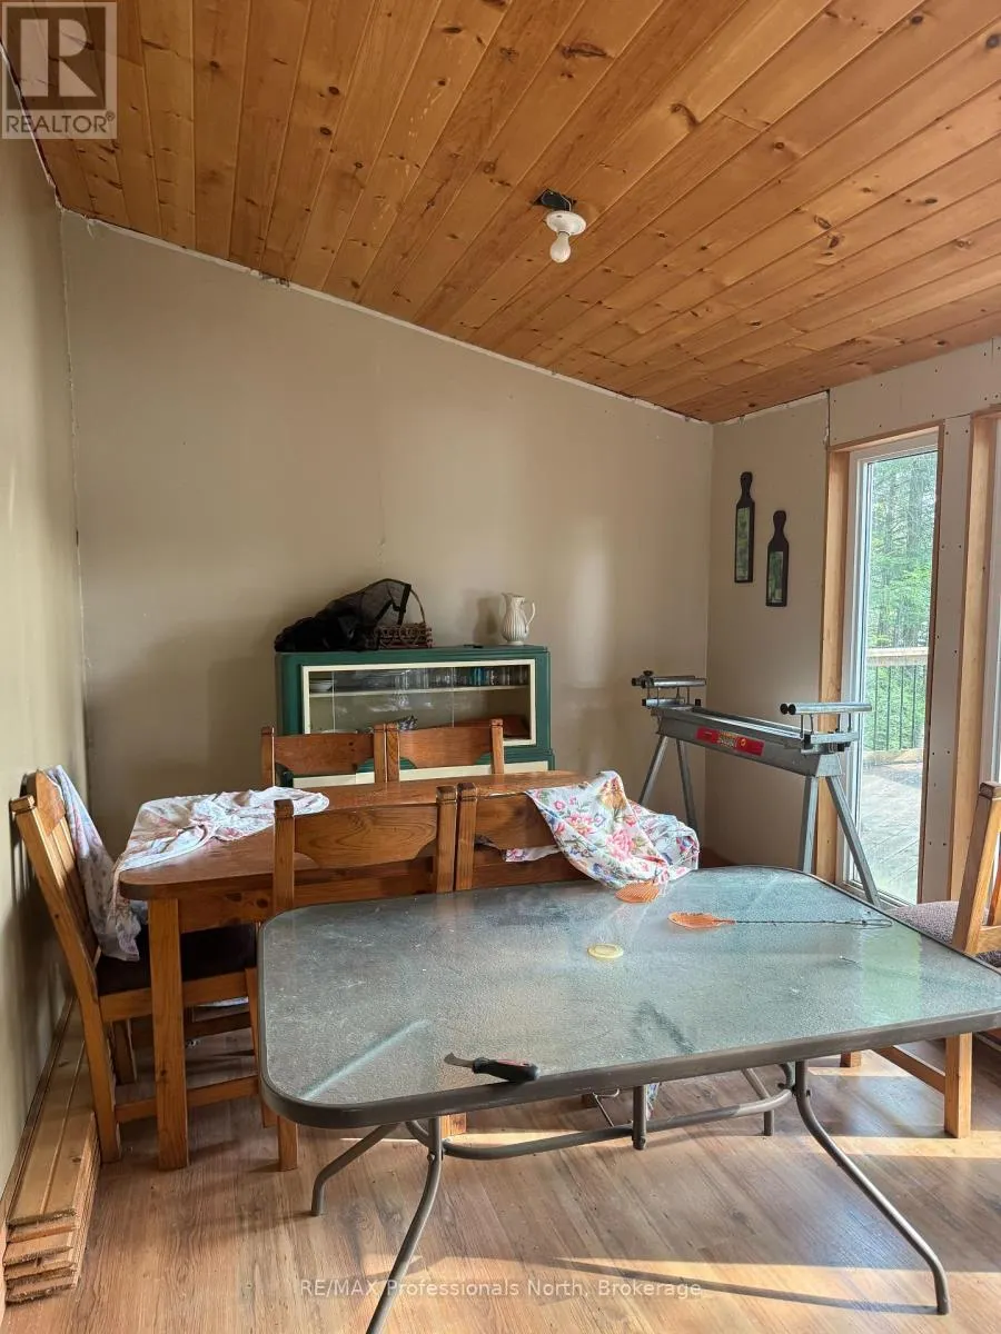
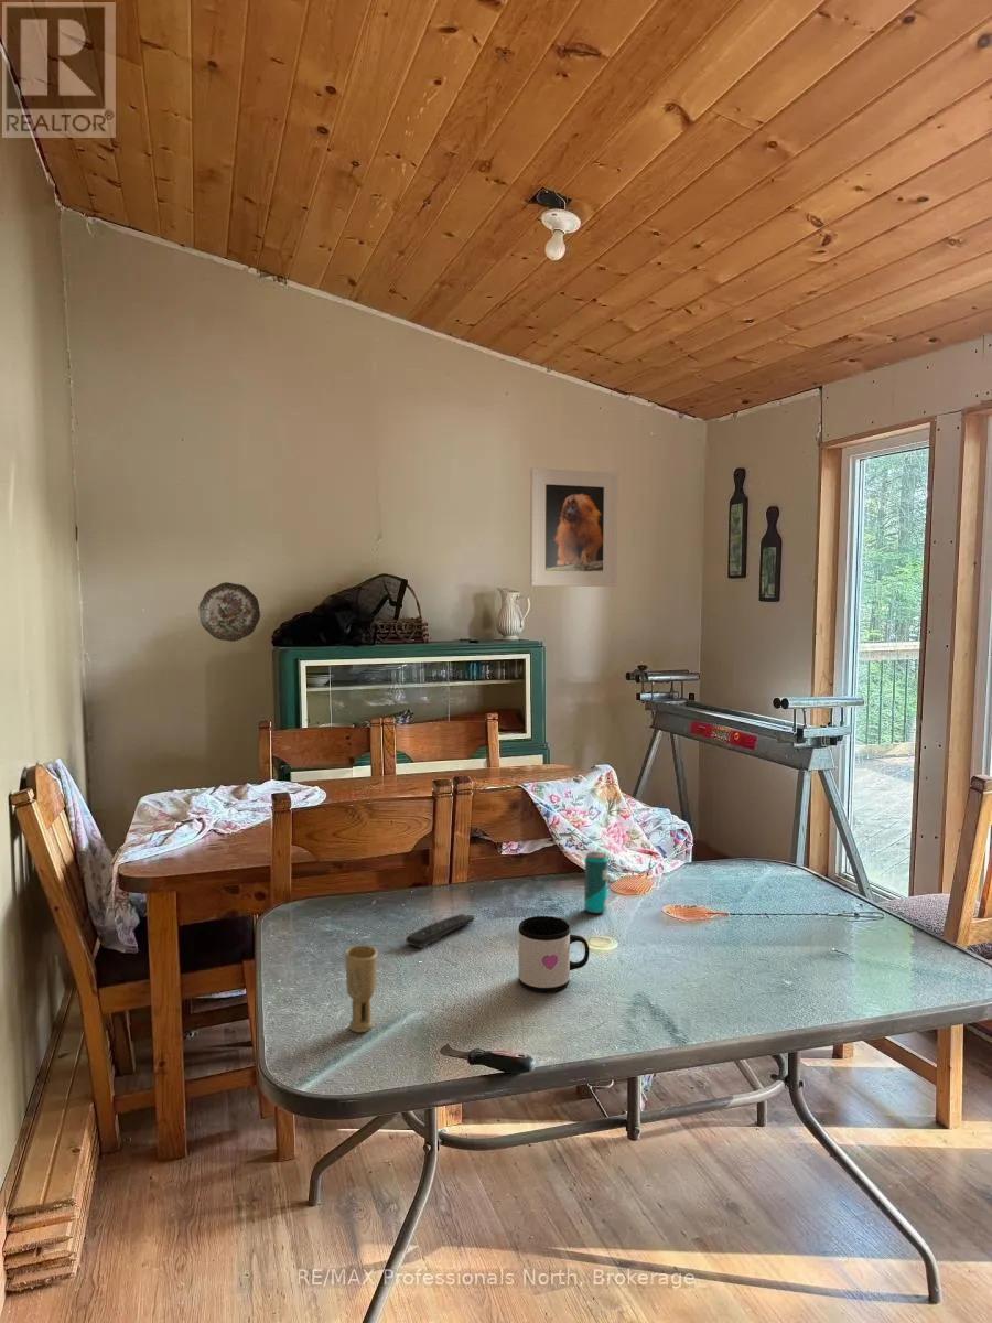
+ decorative plate [197,581,261,643]
+ cup [344,945,378,1033]
+ beverage can [583,851,608,914]
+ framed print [529,467,619,588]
+ mug [517,915,590,993]
+ remote control [405,913,475,949]
